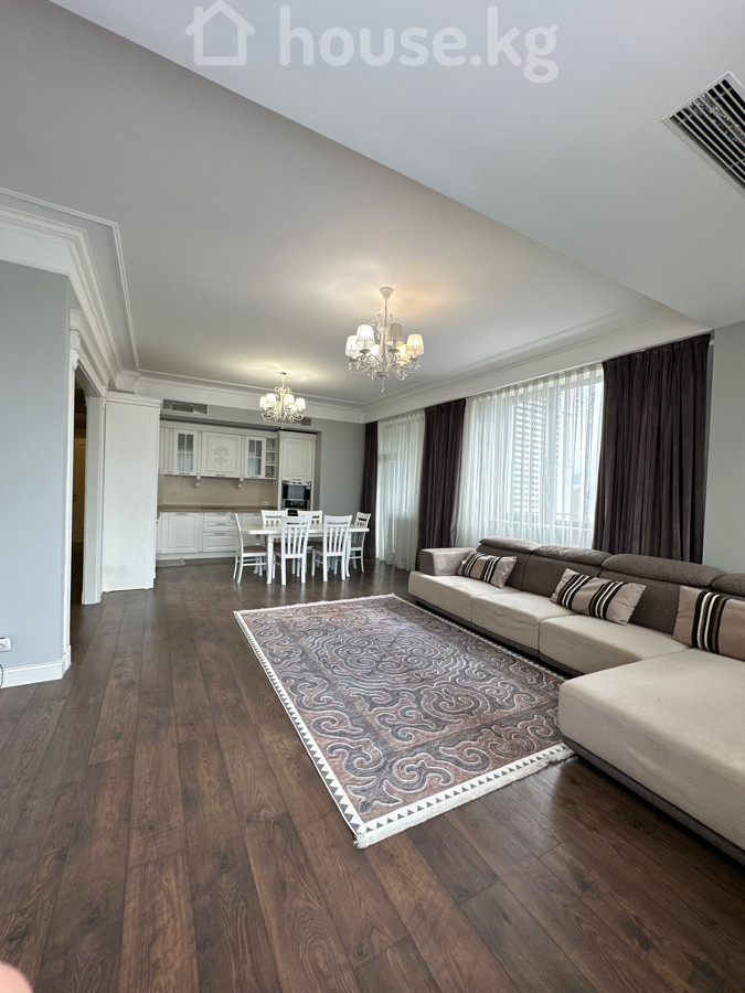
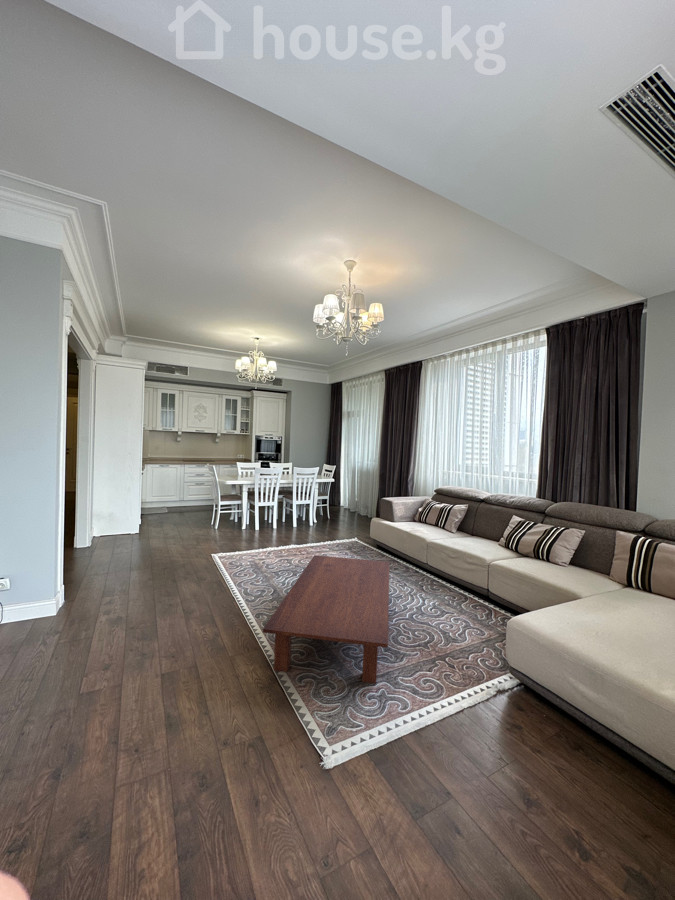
+ coffee table [262,554,390,684]
